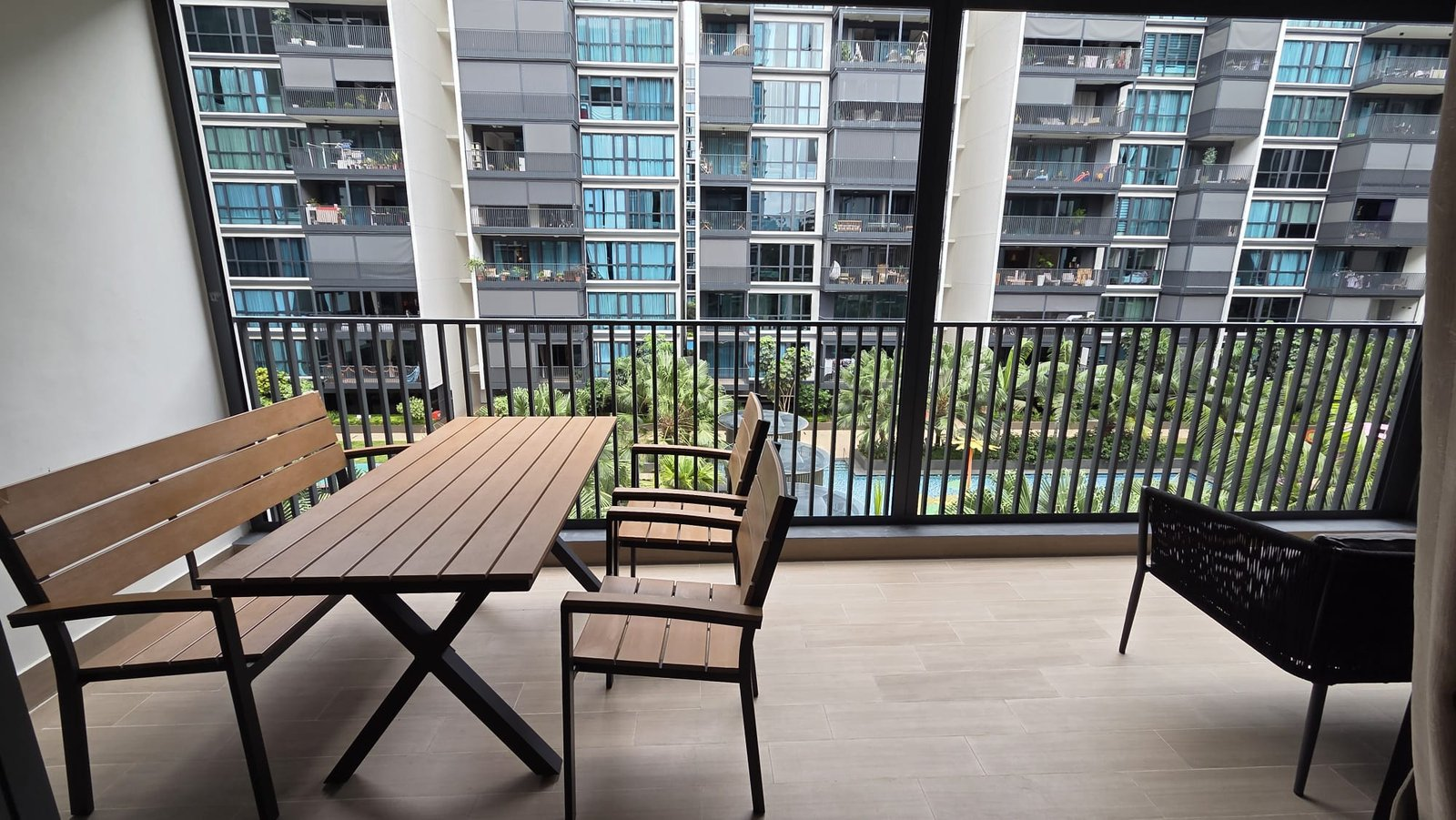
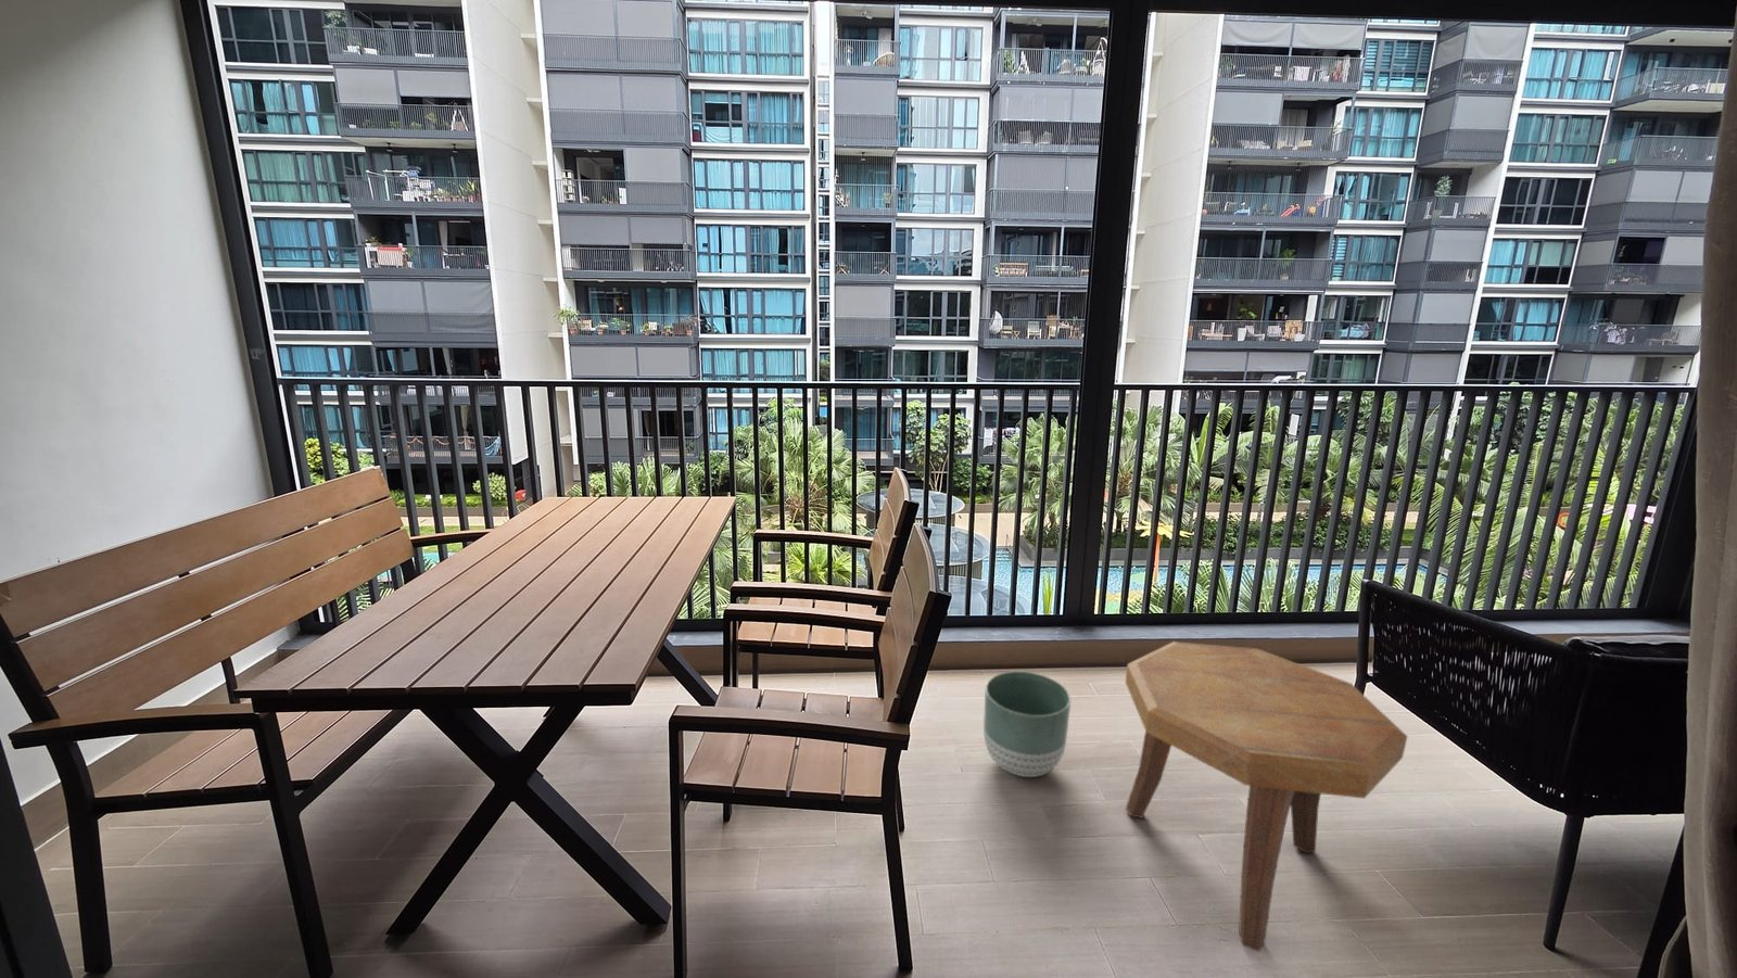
+ planter [983,670,1071,779]
+ side table [1125,640,1409,953]
